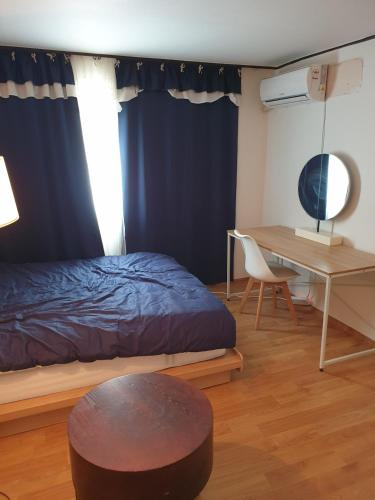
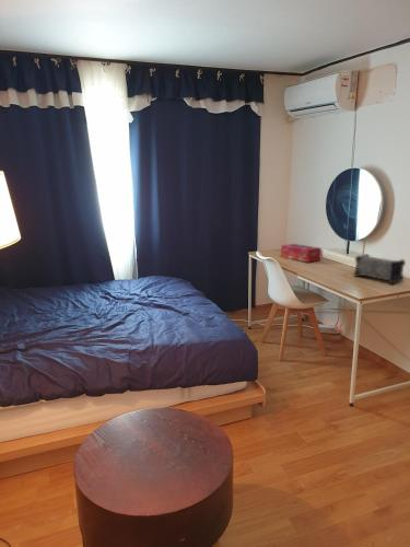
+ tissue box [280,243,323,264]
+ speaker [353,253,407,286]
